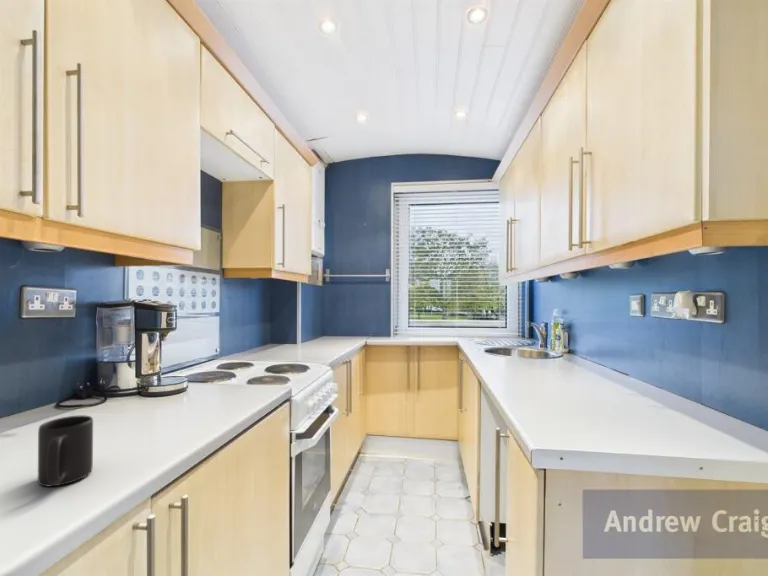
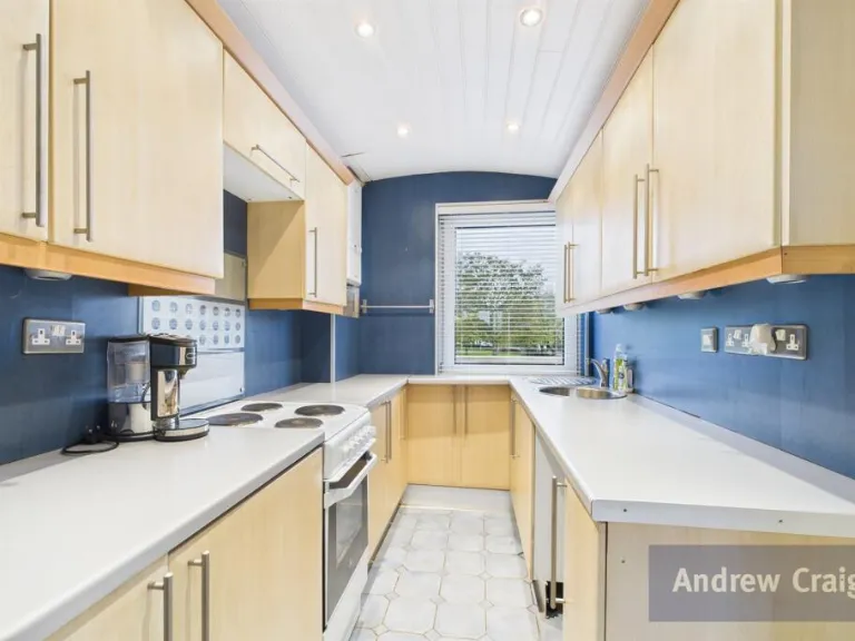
- mug [37,414,94,488]
